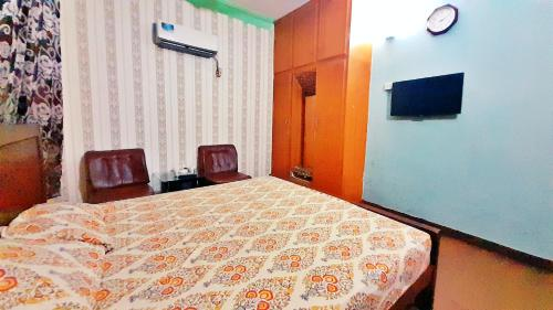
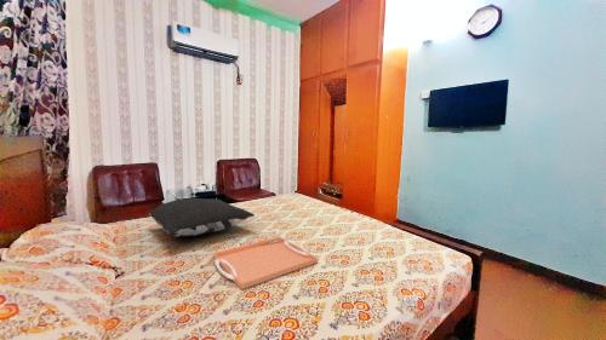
+ serving tray [212,236,319,290]
+ pillow [148,197,256,237]
